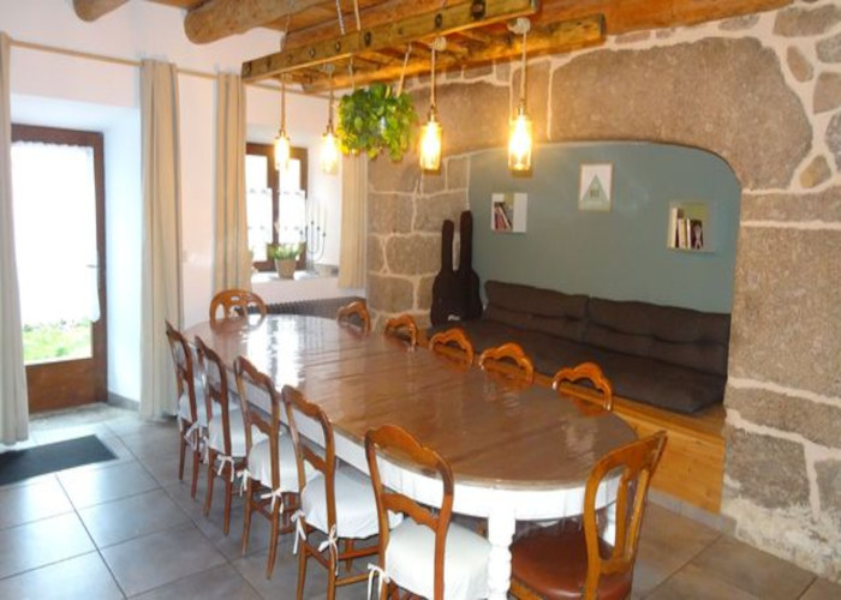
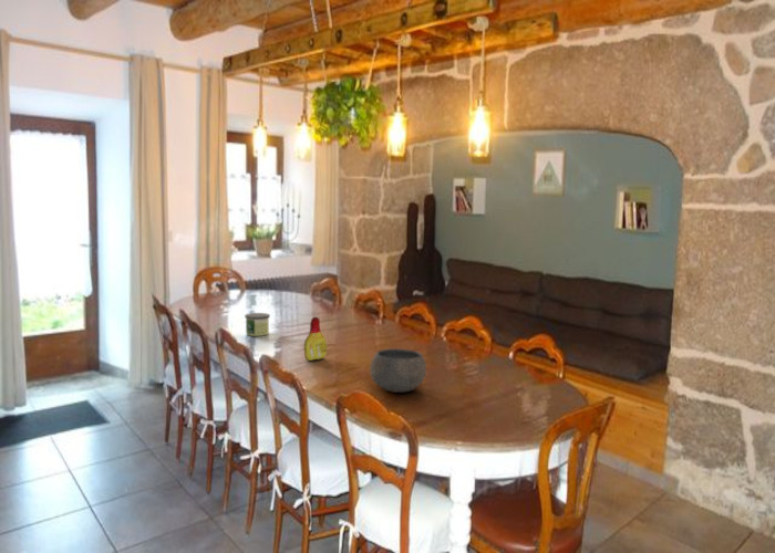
+ candle [244,312,271,337]
+ bottle [303,316,328,362]
+ bowl [369,347,427,394]
